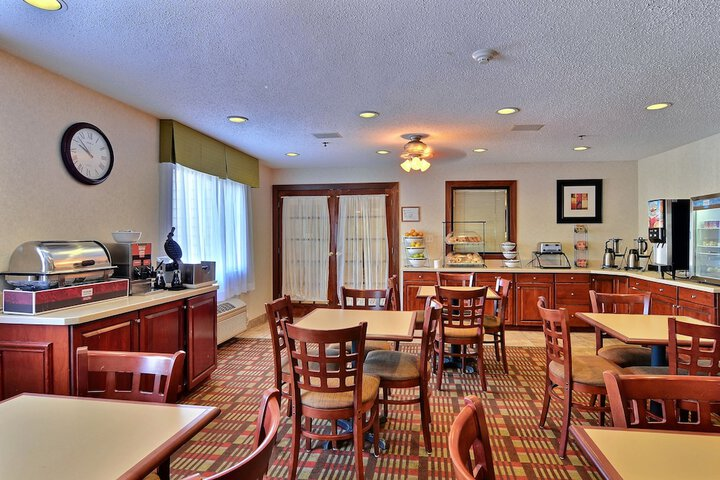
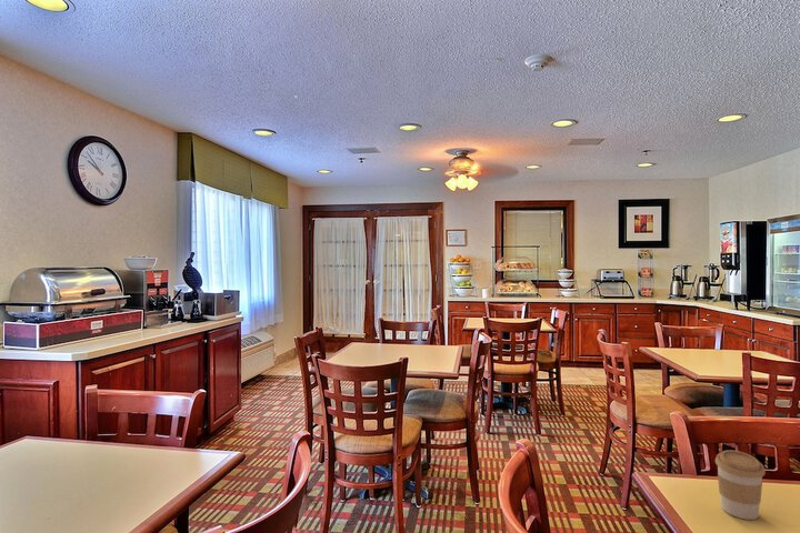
+ coffee cup [714,449,767,521]
